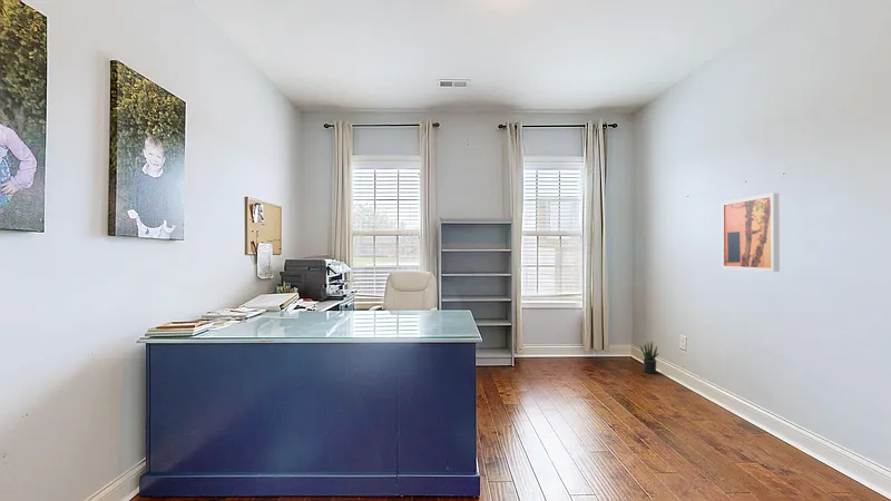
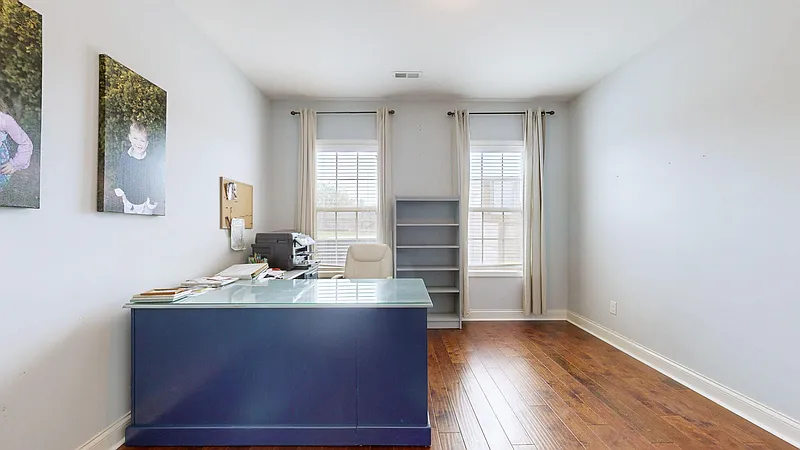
- wall art [721,191,781,273]
- potted plant [639,341,659,374]
